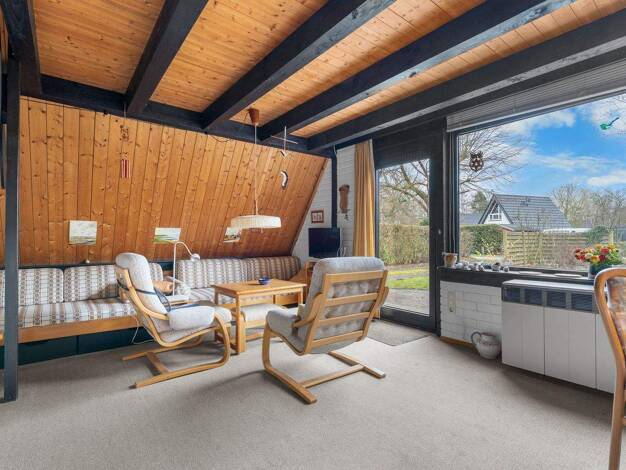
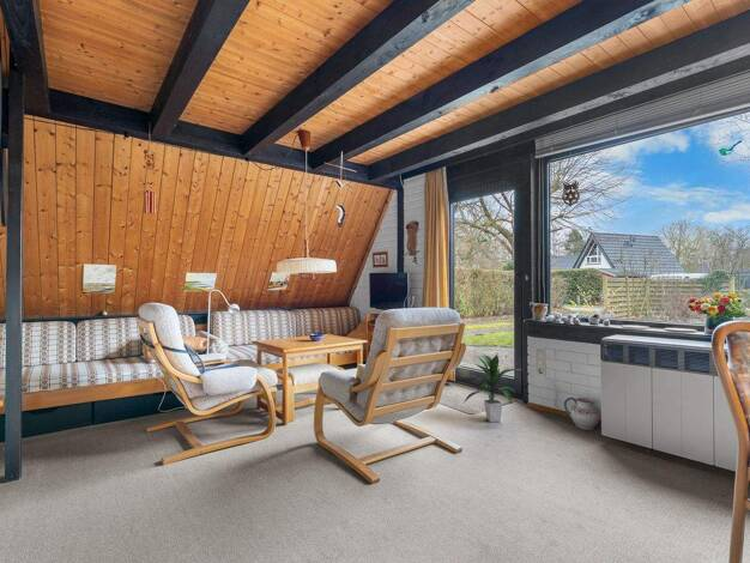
+ indoor plant [462,353,521,423]
